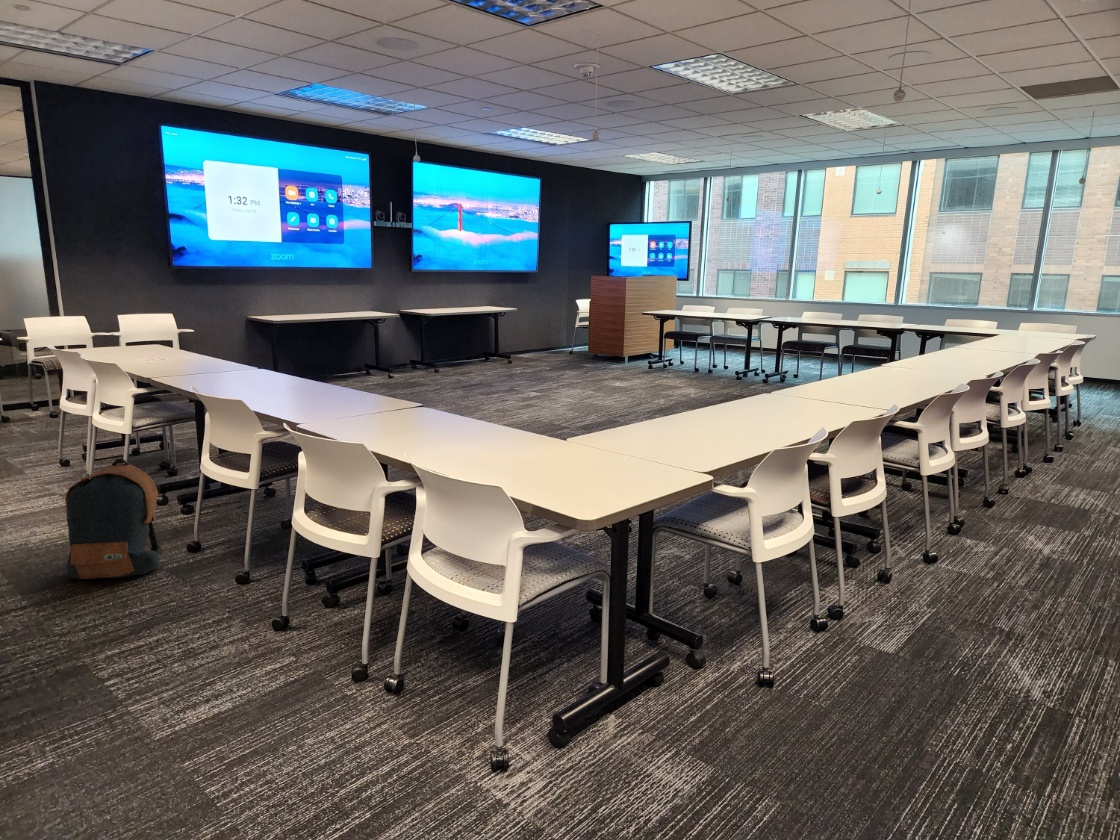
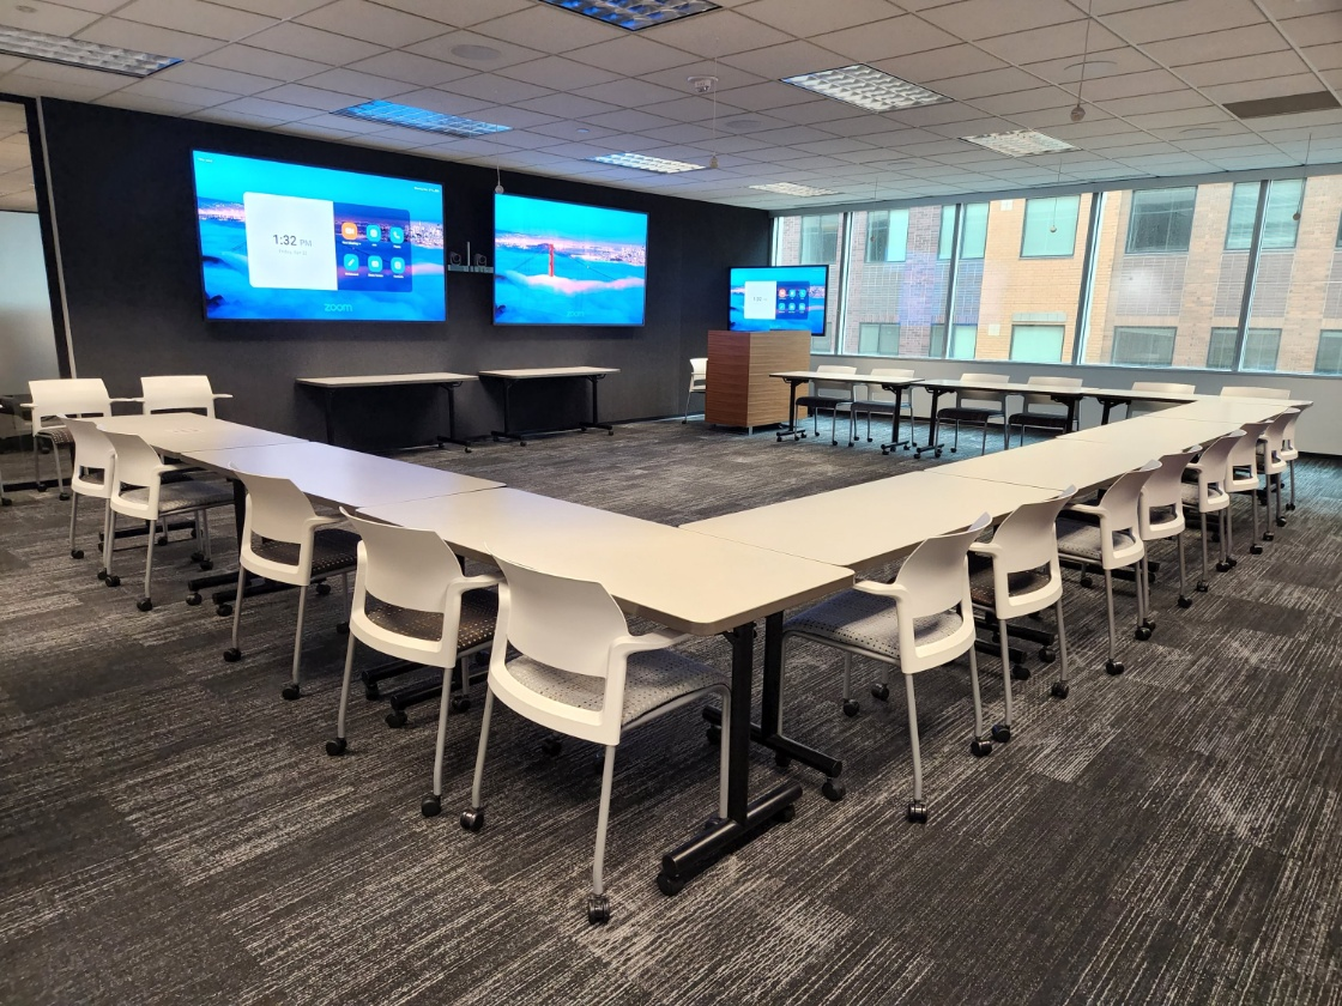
- backpack [65,458,162,580]
